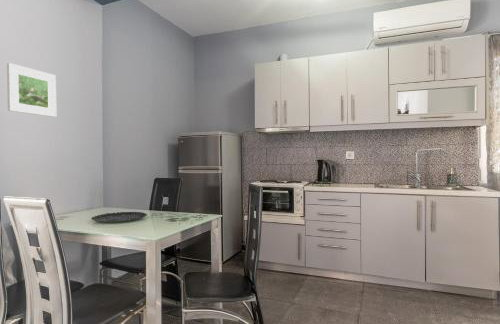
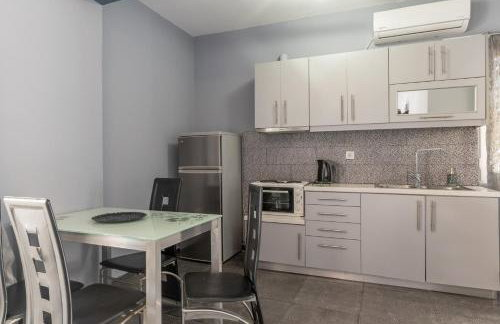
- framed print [6,62,57,118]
